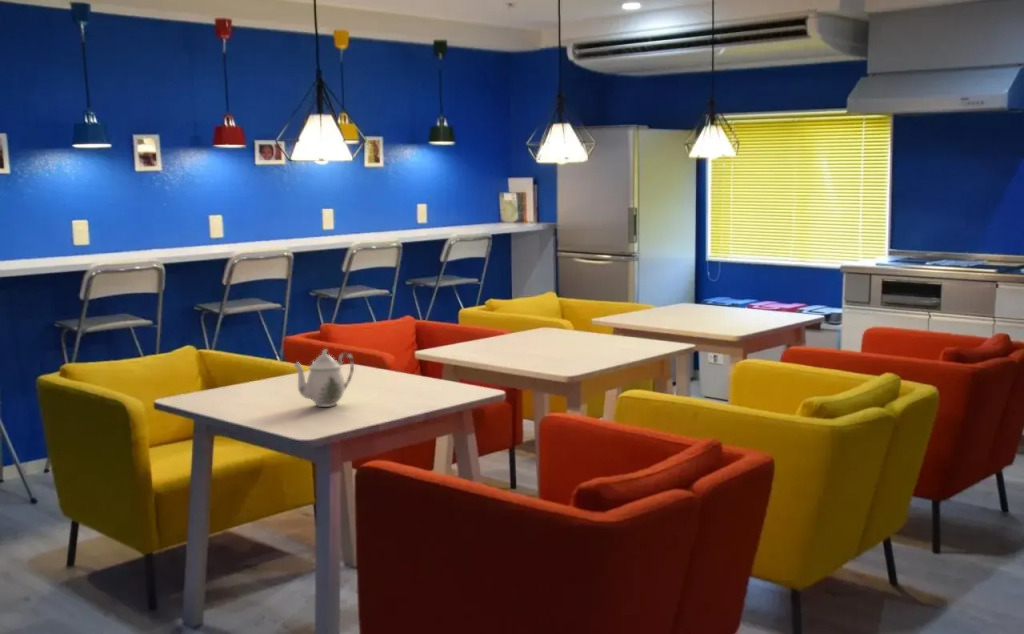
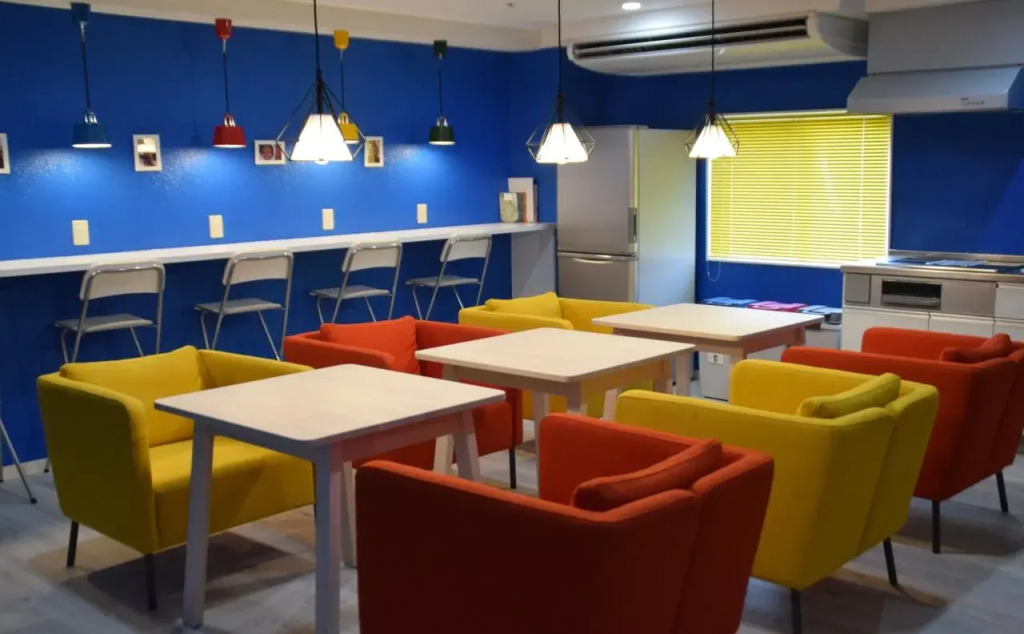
- teapot [292,348,355,408]
